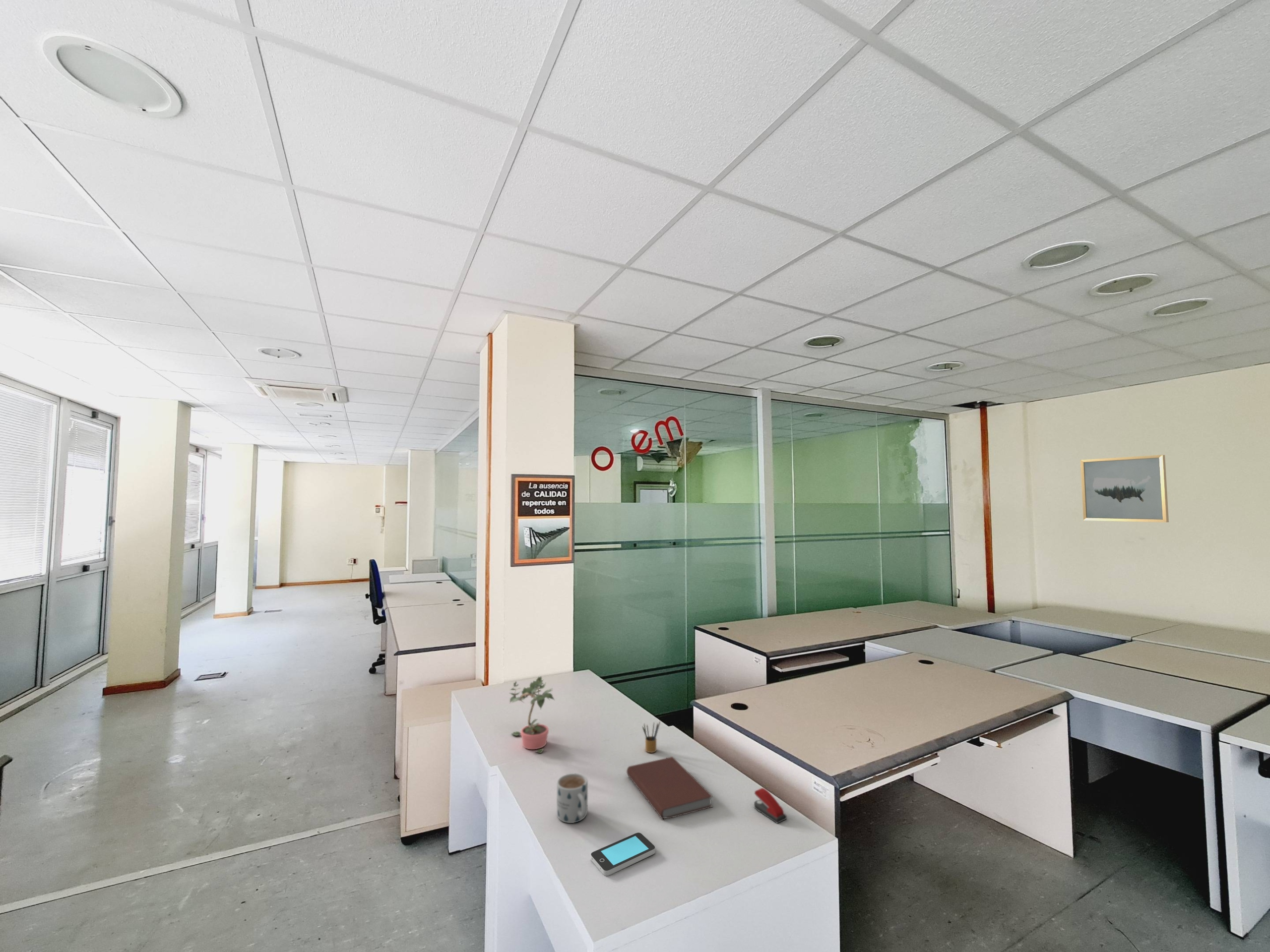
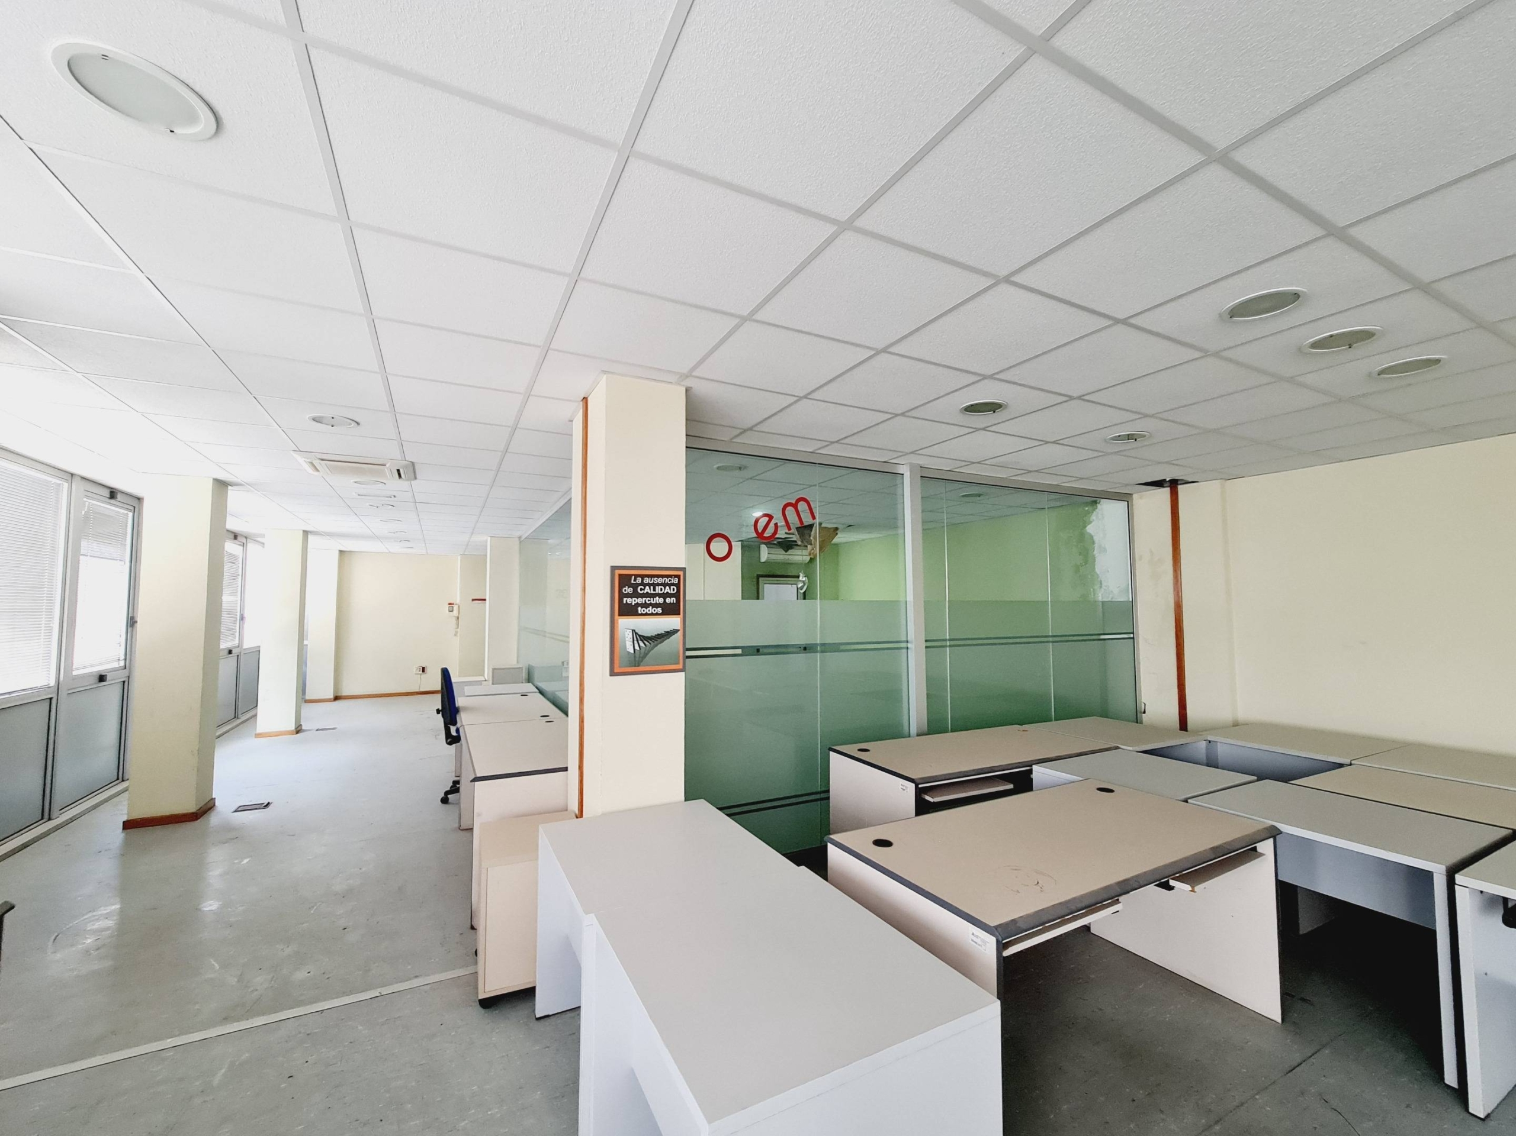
- stapler [754,787,787,824]
- mug [556,773,588,824]
- potted plant [509,676,556,754]
- book [626,756,713,821]
- smartphone [590,832,655,876]
- wall art [1080,455,1169,523]
- pencil box [642,720,661,753]
